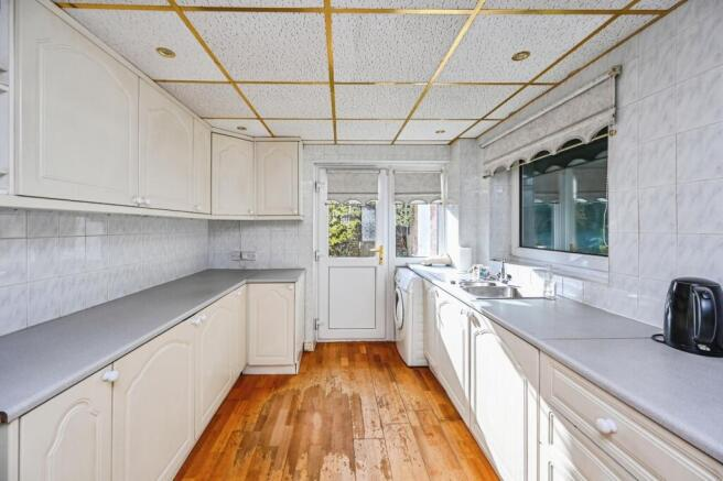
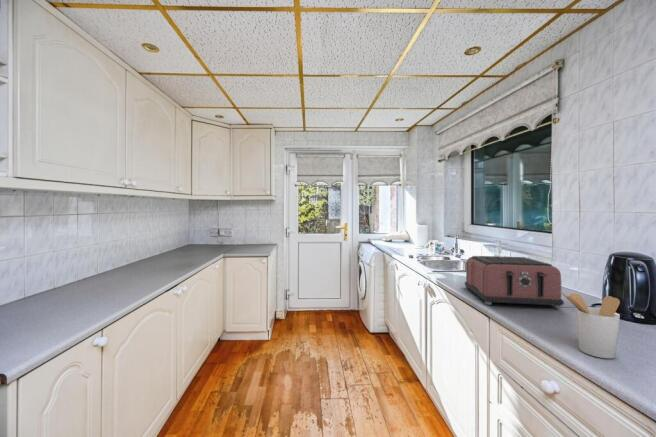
+ toaster [464,255,565,309]
+ utensil holder [561,291,621,359]
